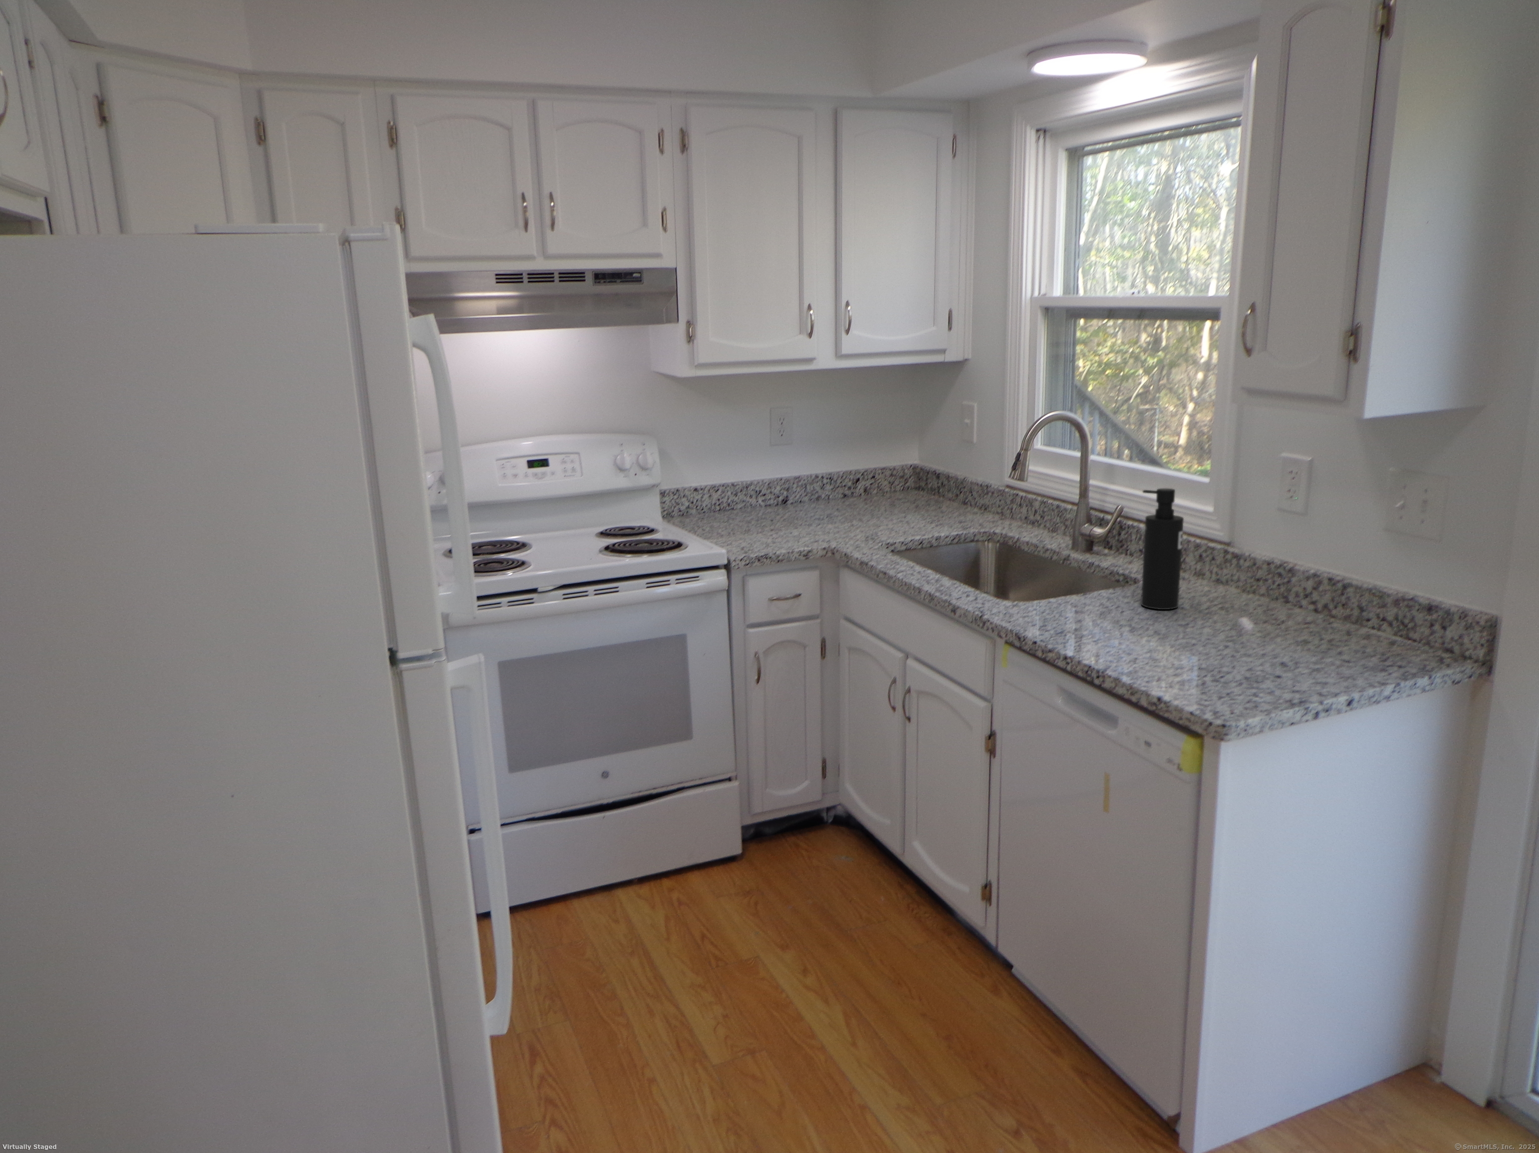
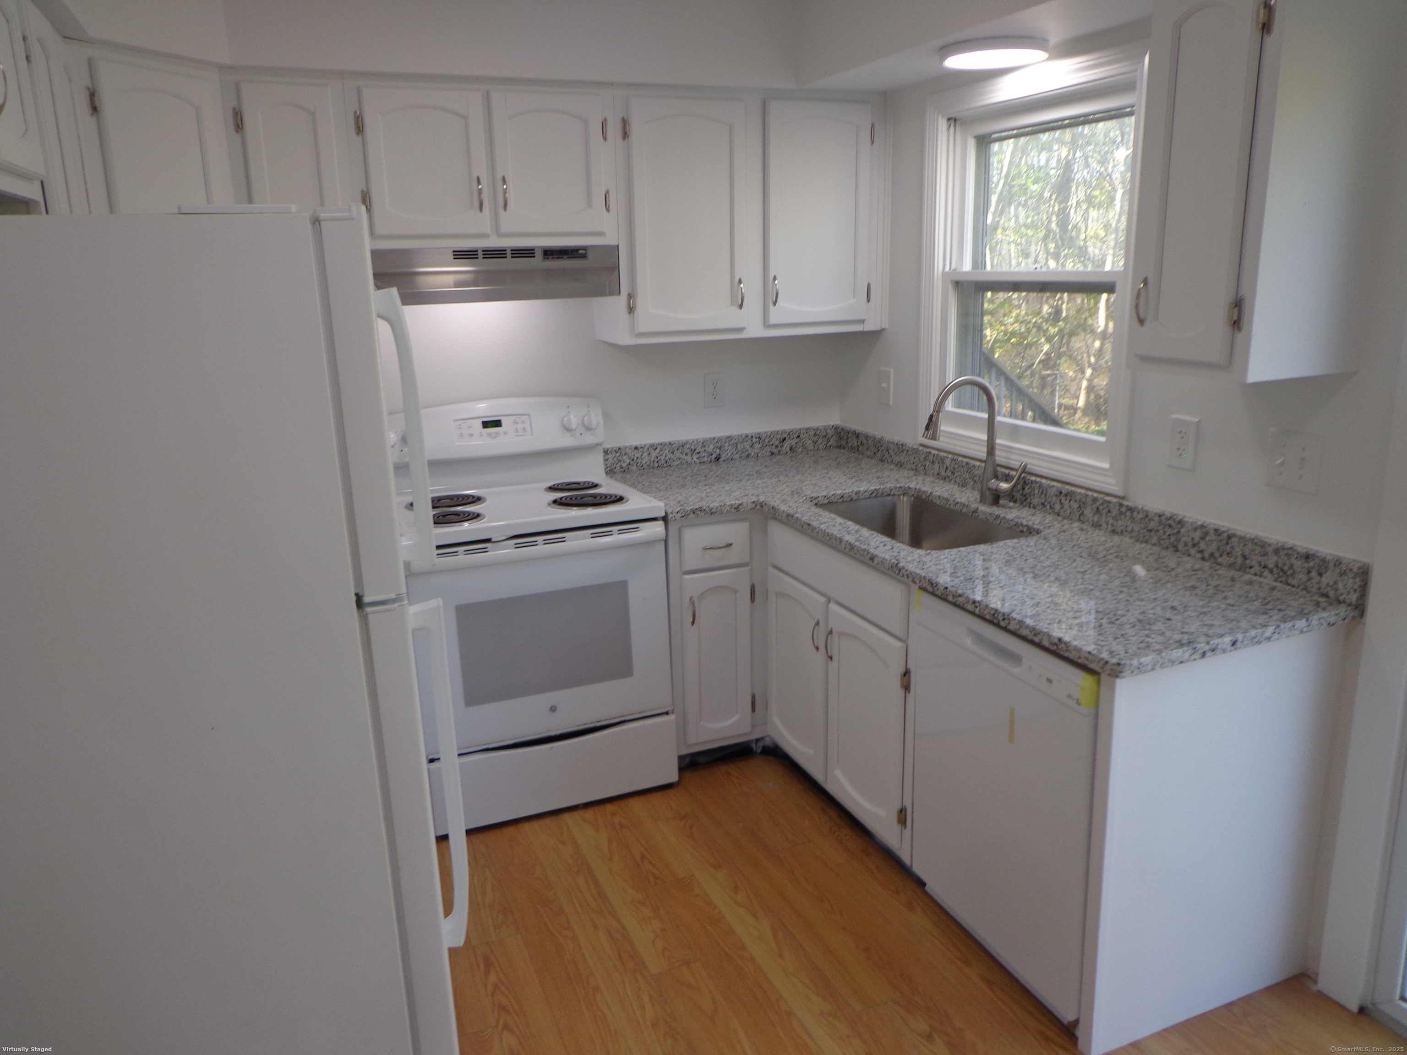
- soap dispenser [1140,488,1184,610]
